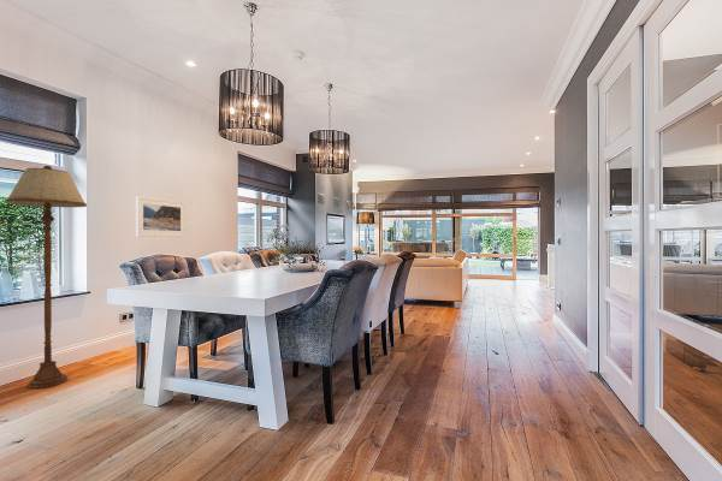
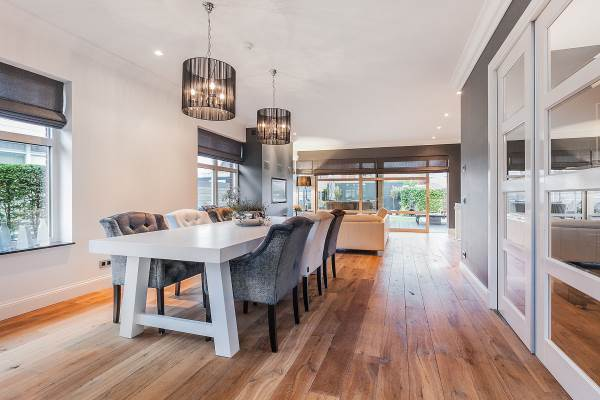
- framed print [135,195,187,238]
- floor lamp [5,165,88,390]
